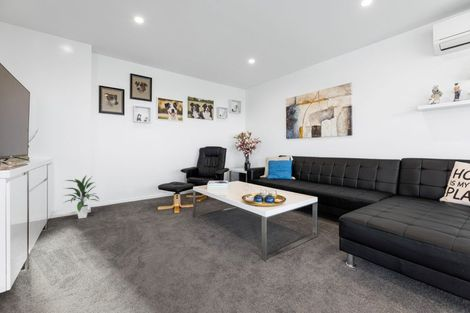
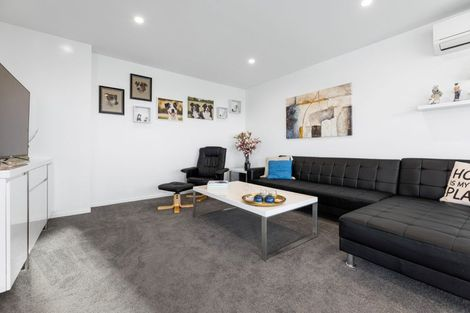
- indoor plant [62,174,100,219]
